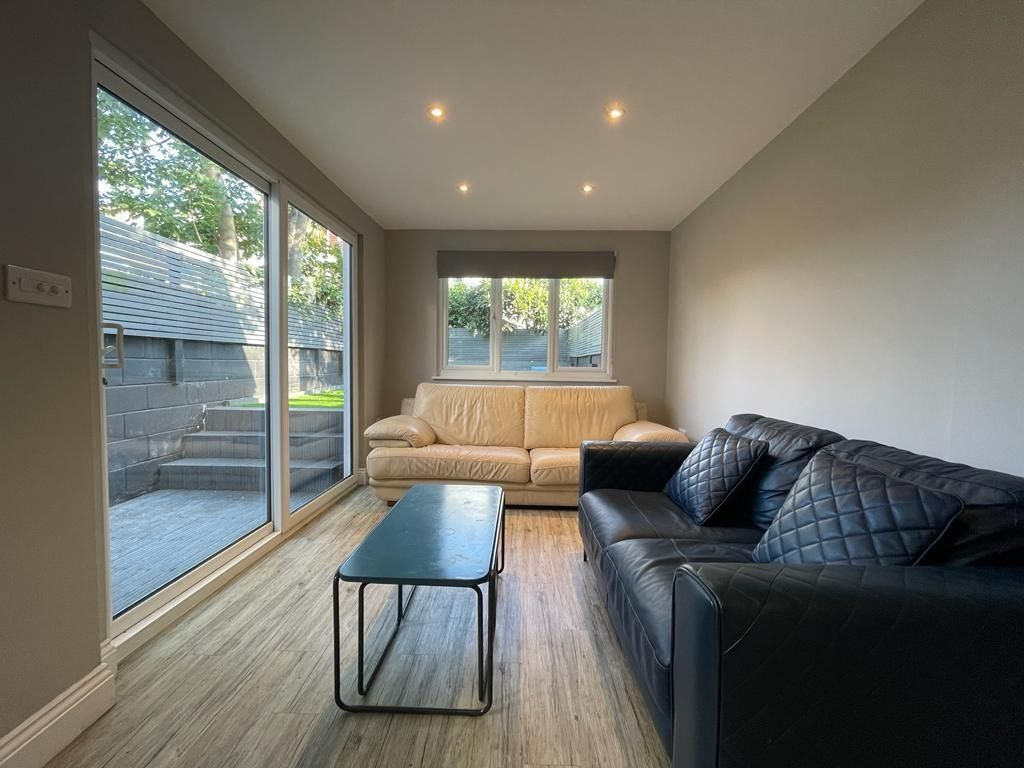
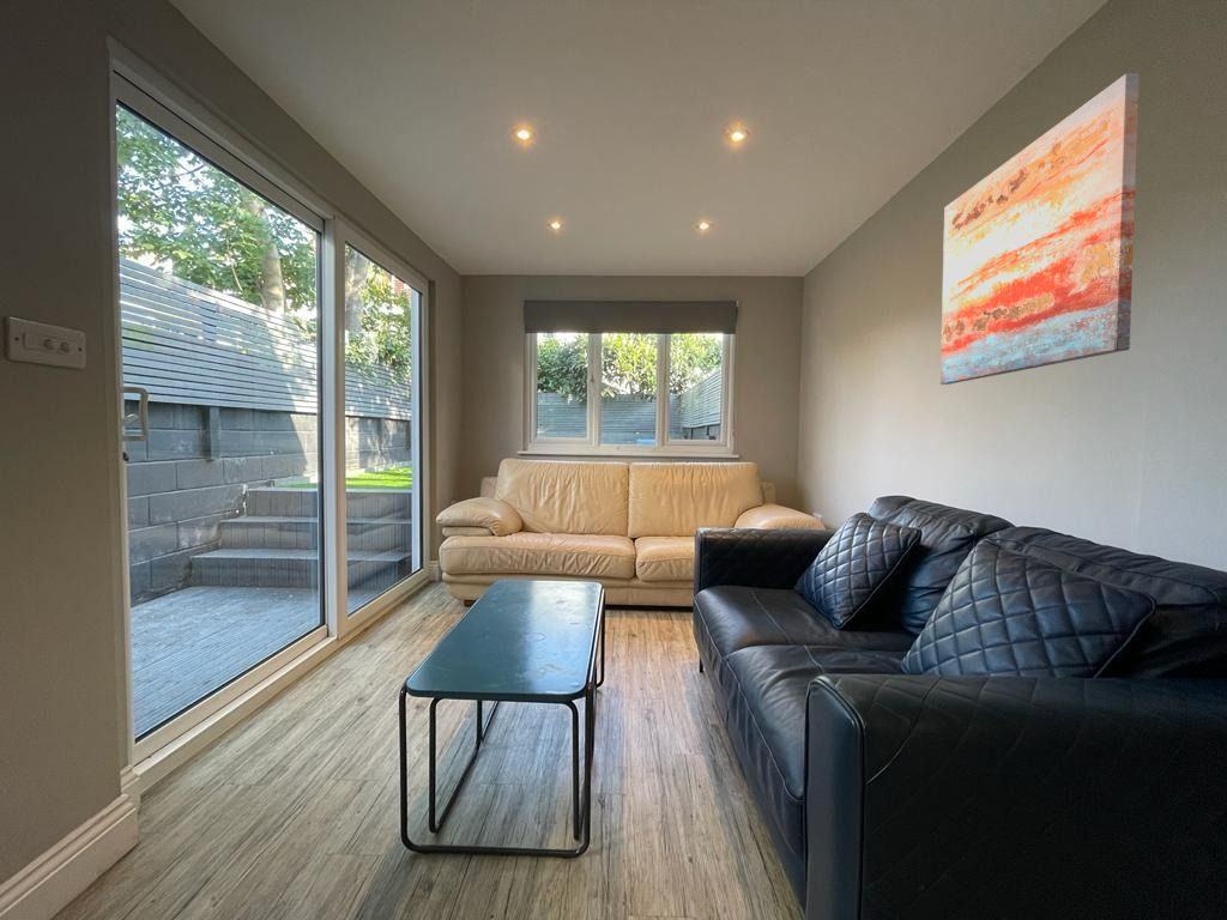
+ wall art [939,72,1140,386]
